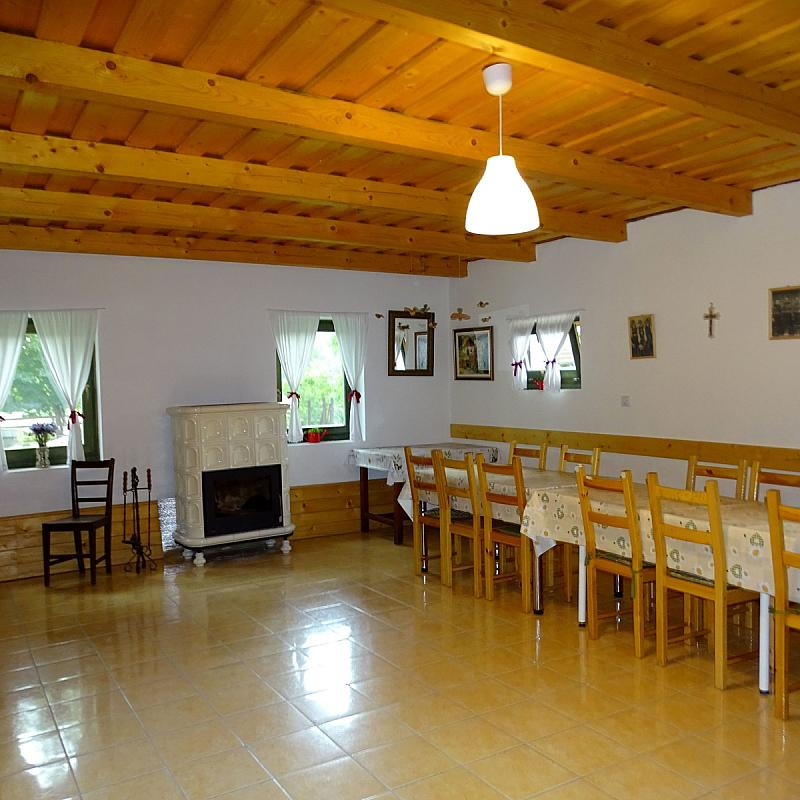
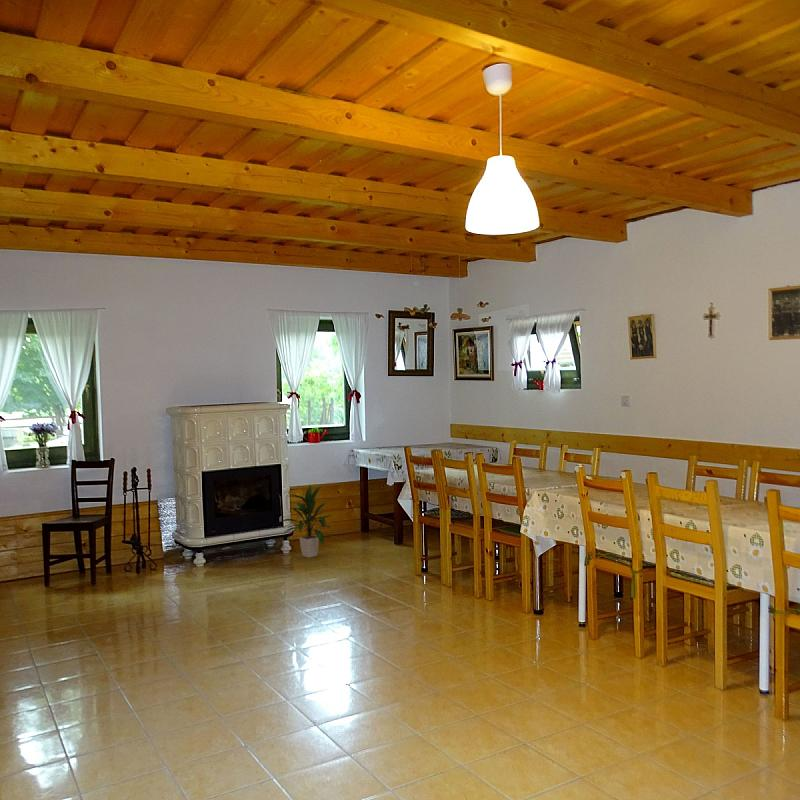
+ indoor plant [279,484,334,559]
